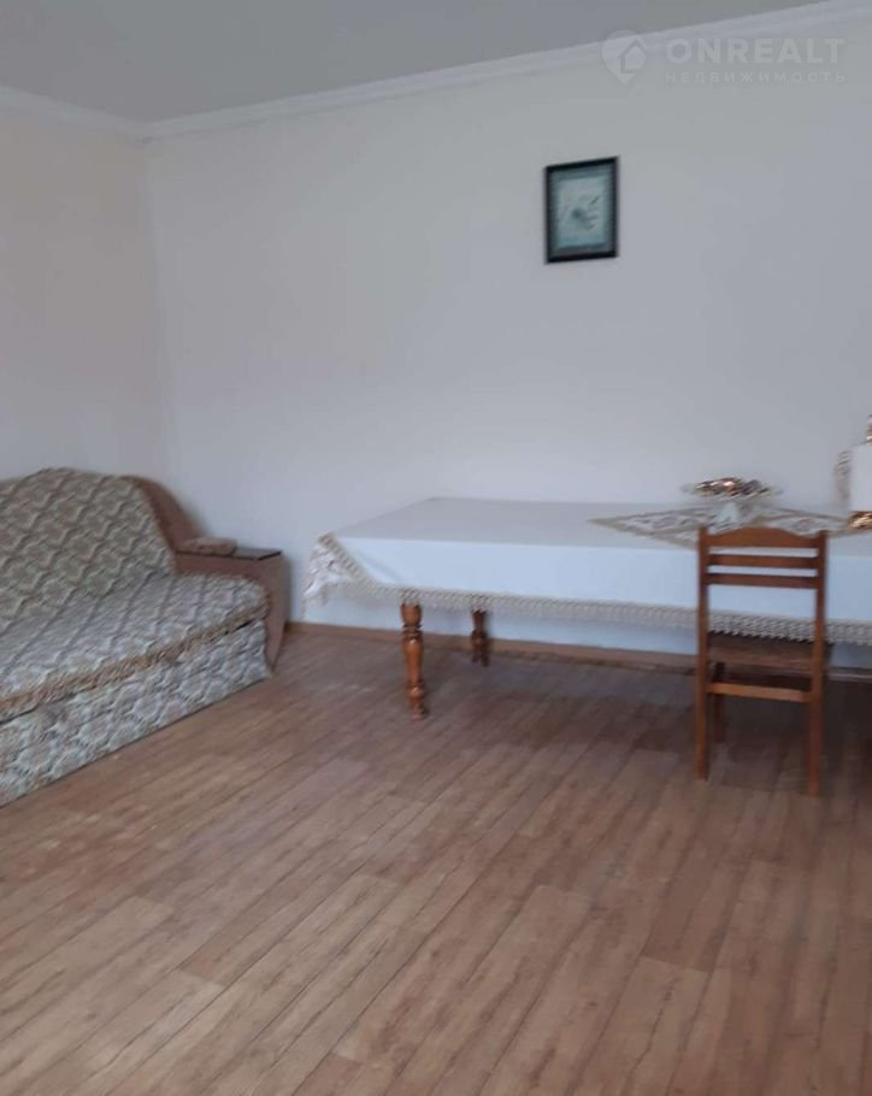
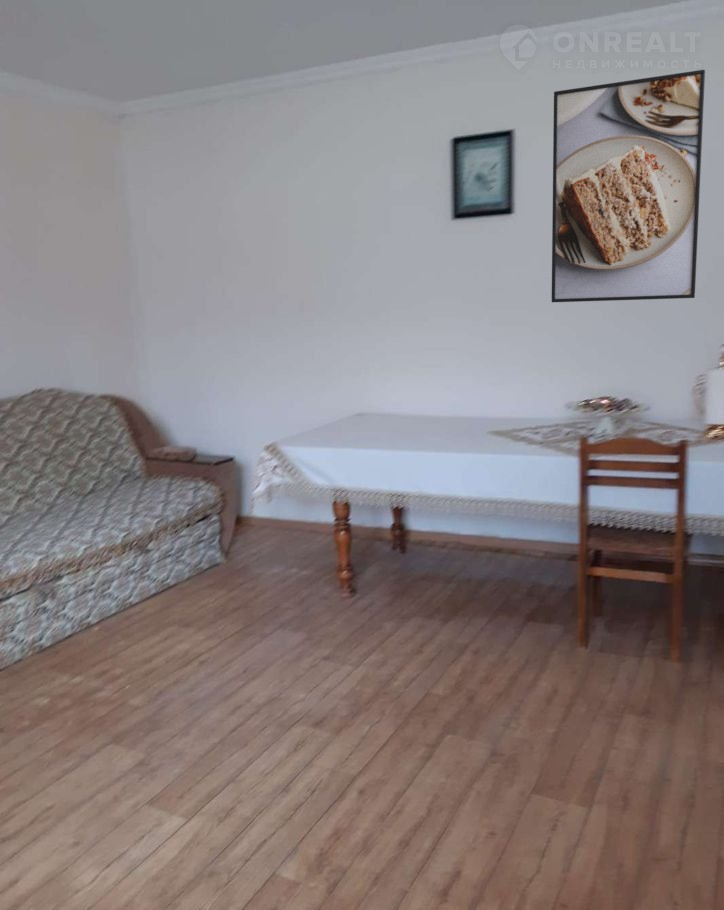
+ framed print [551,69,706,303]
